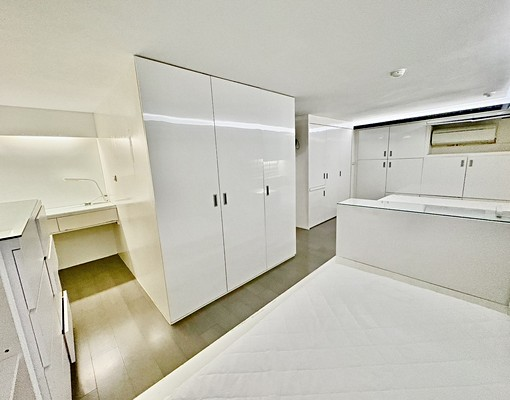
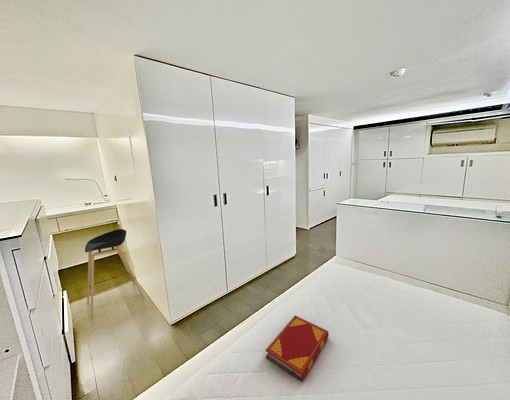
+ stool [84,228,144,318]
+ hardback book [265,315,330,383]
